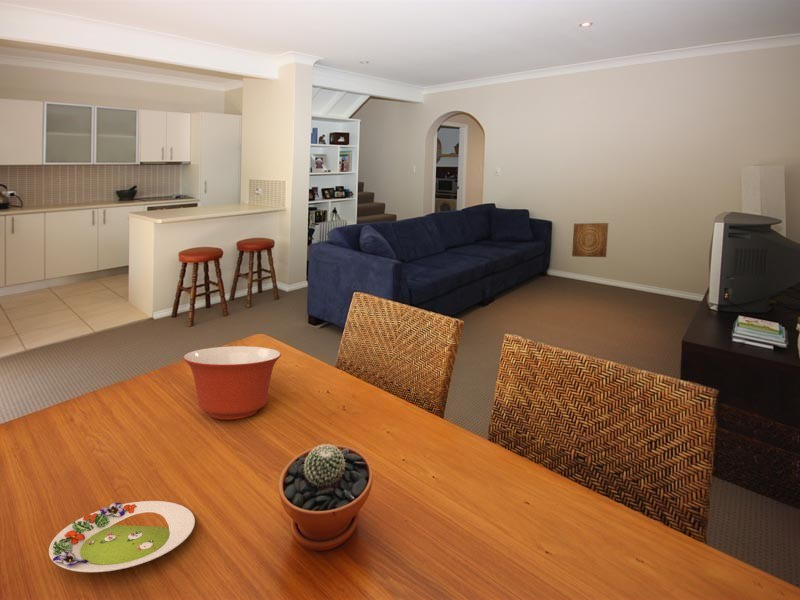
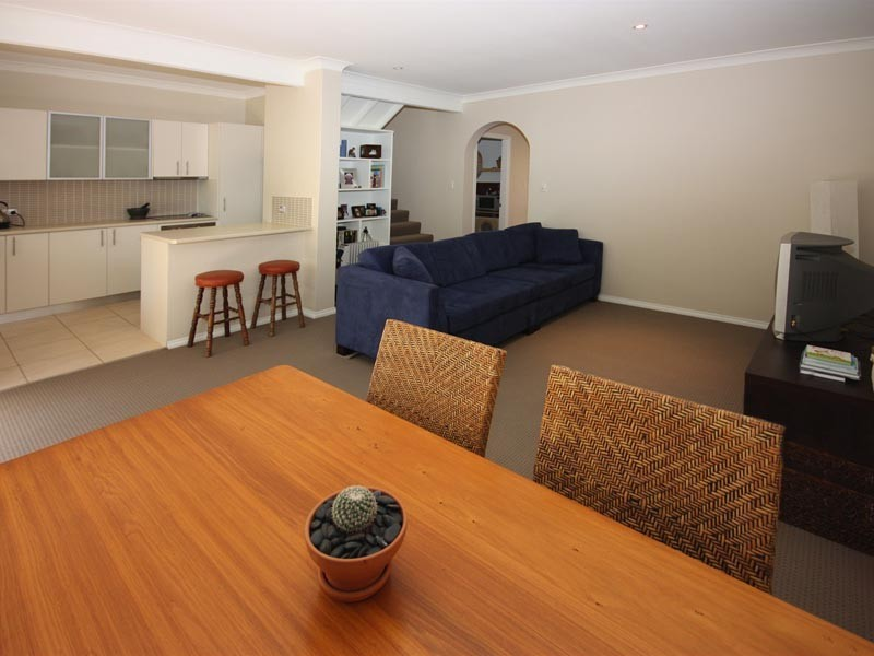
- wall art [571,222,609,258]
- salad plate [48,500,196,573]
- mixing bowl [182,345,282,420]
